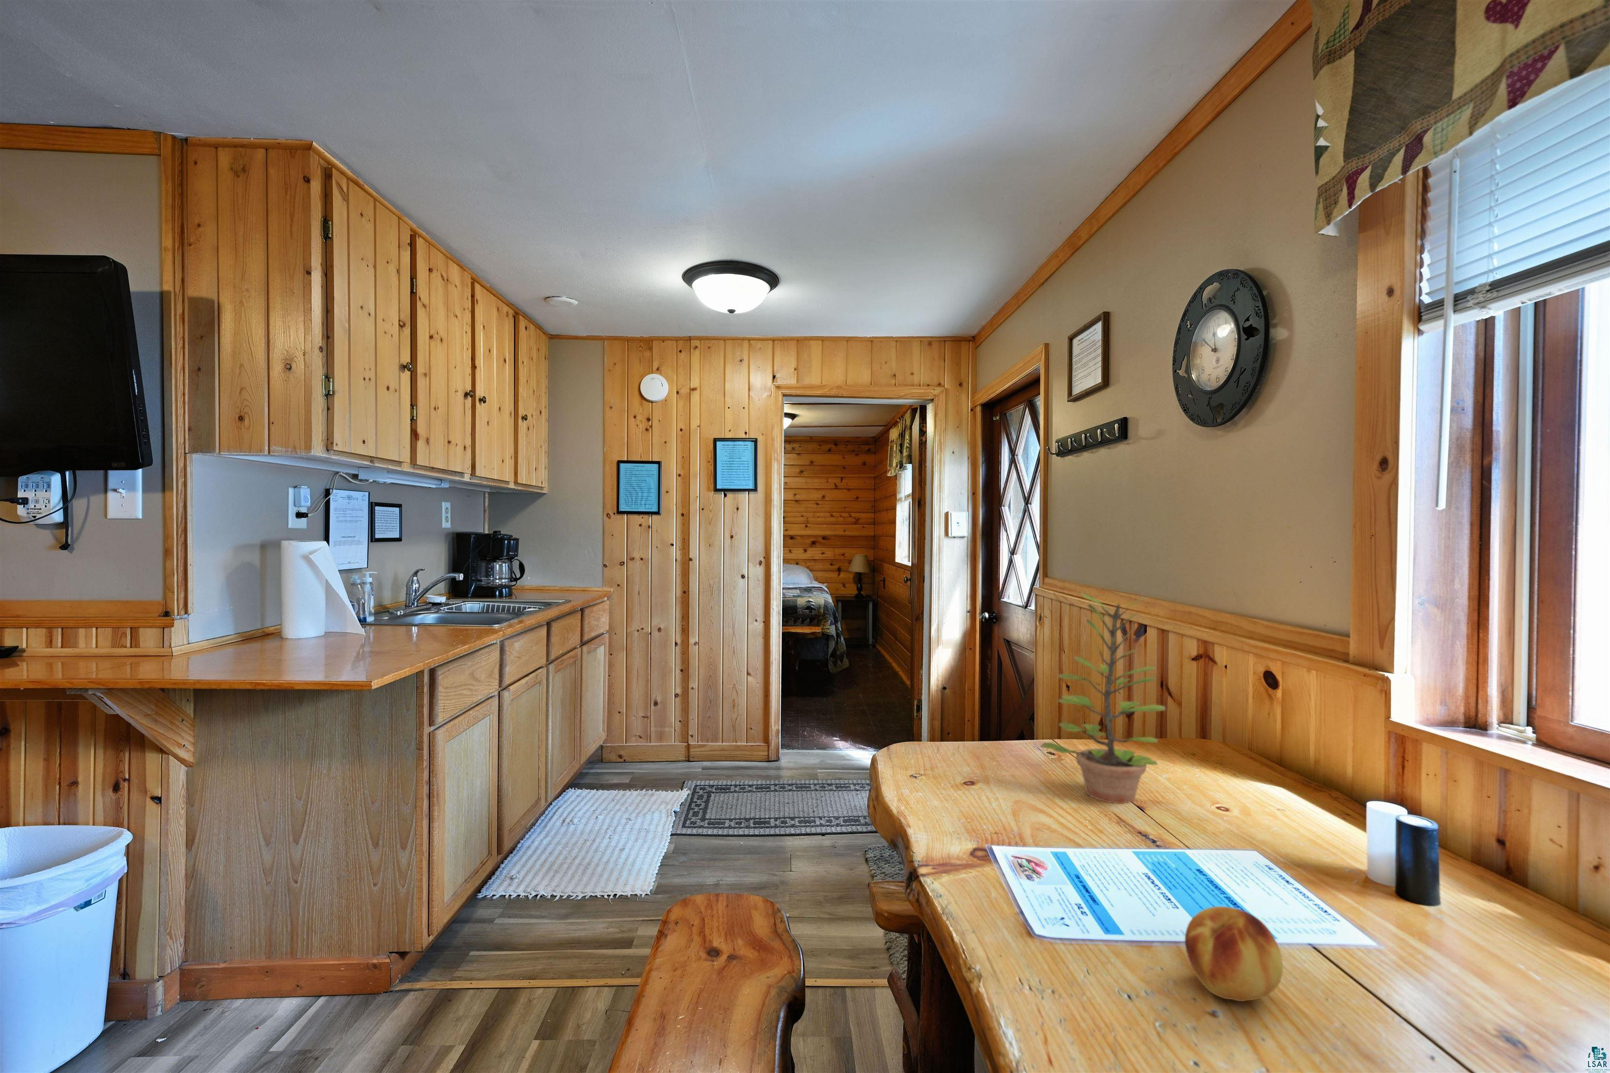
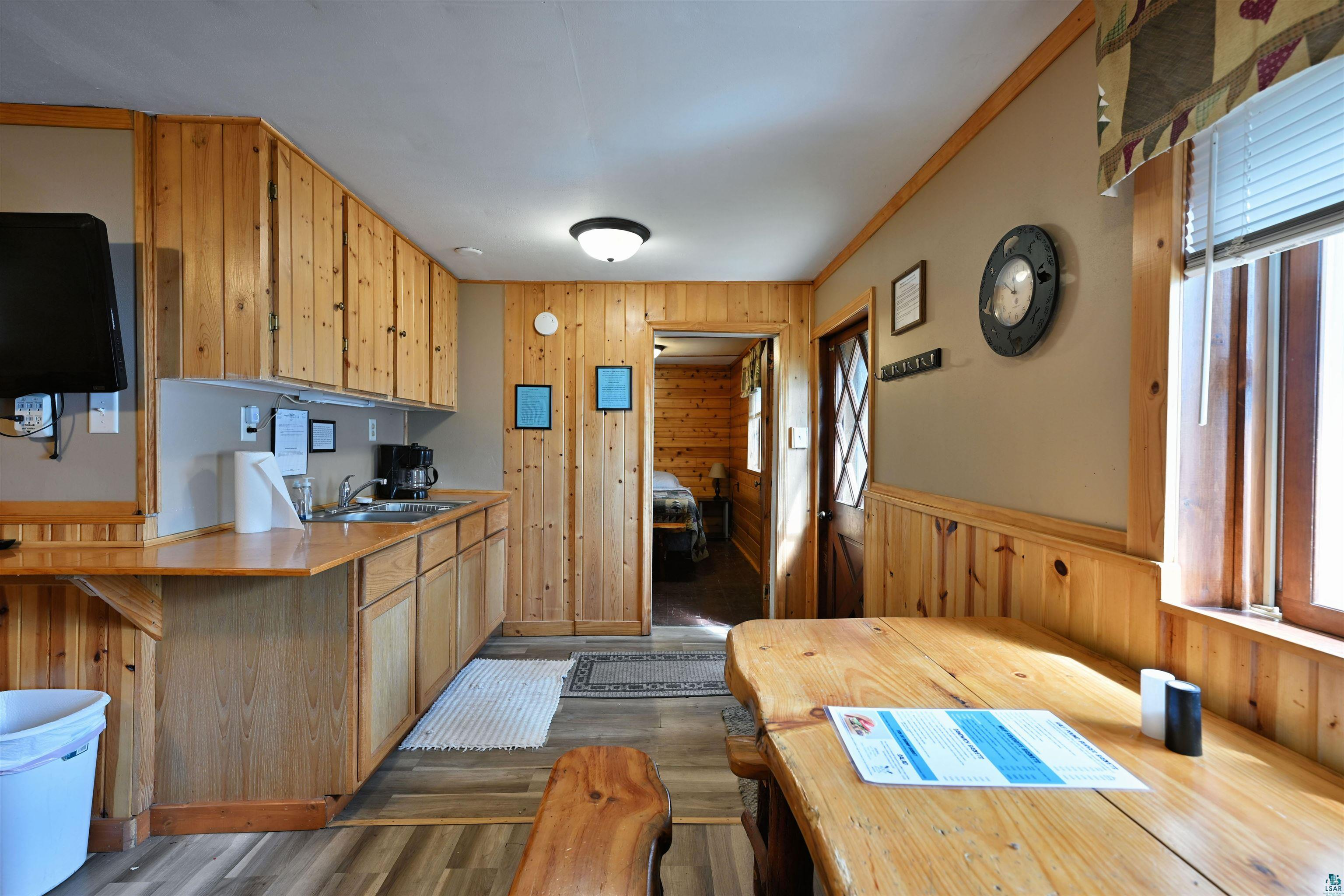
- fruit [1185,905,1283,1002]
- plant [1040,593,1166,804]
